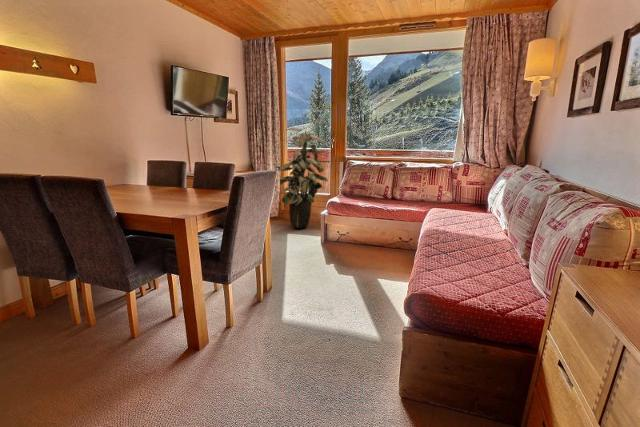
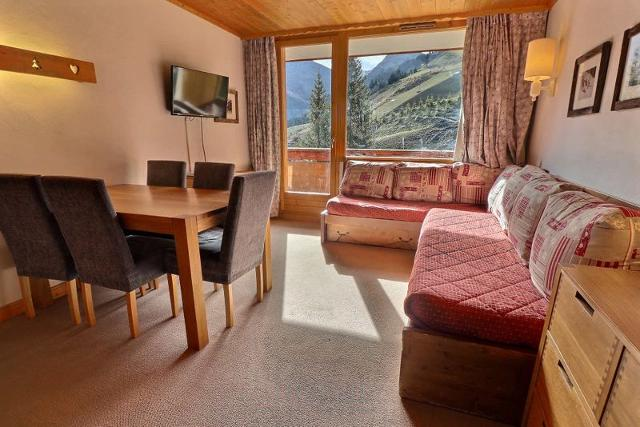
- indoor plant [275,127,329,229]
